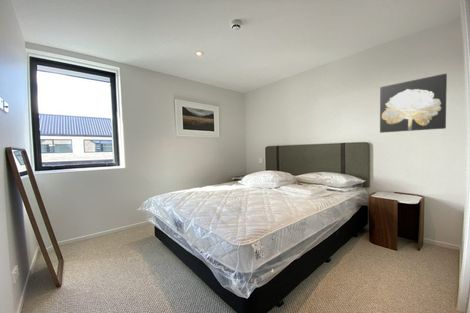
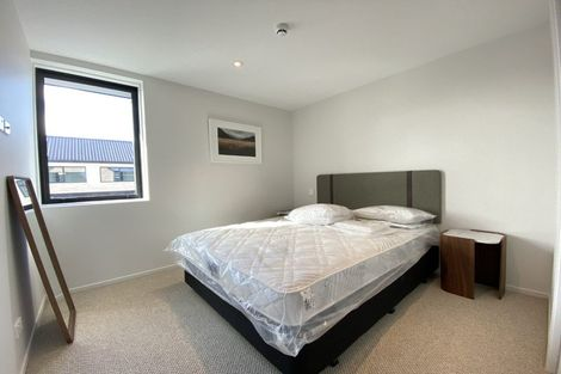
- wall art [379,73,448,134]
